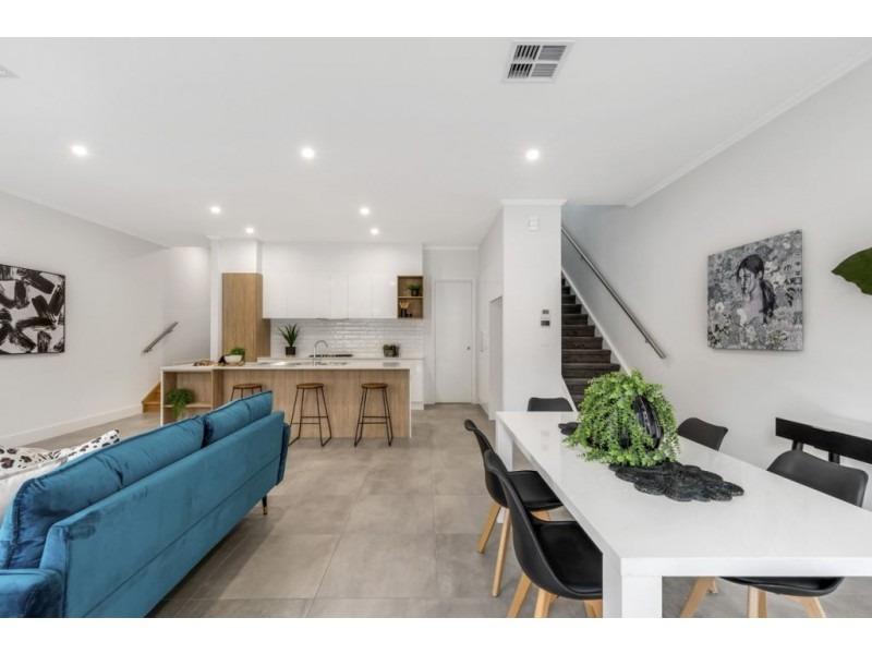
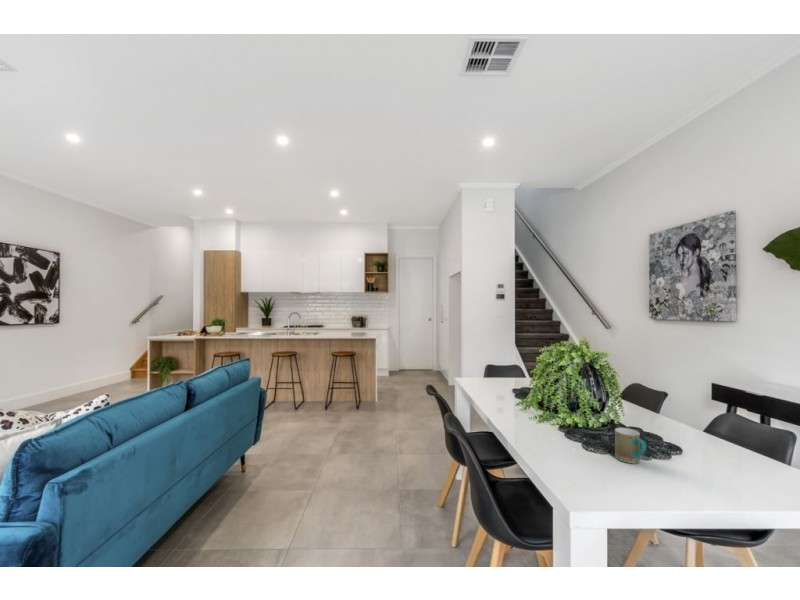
+ mug [614,427,647,464]
